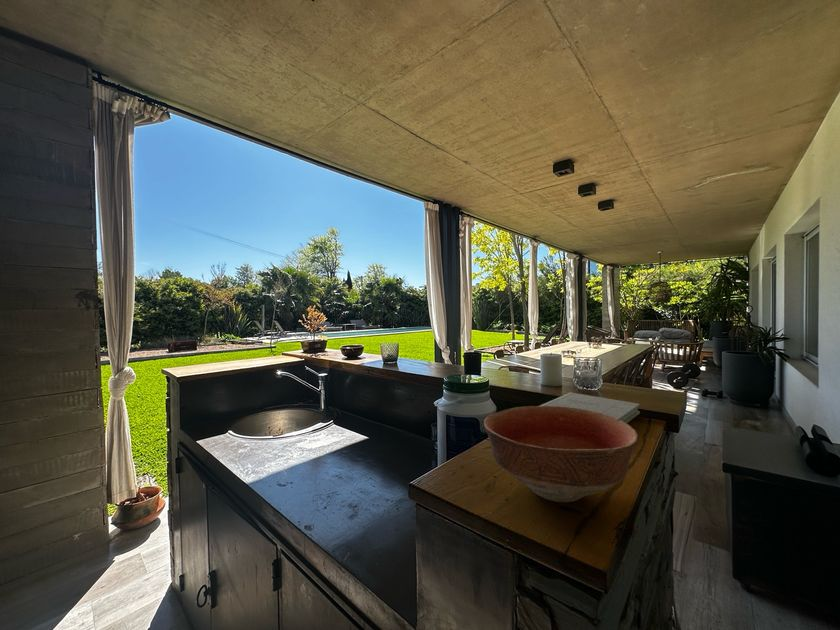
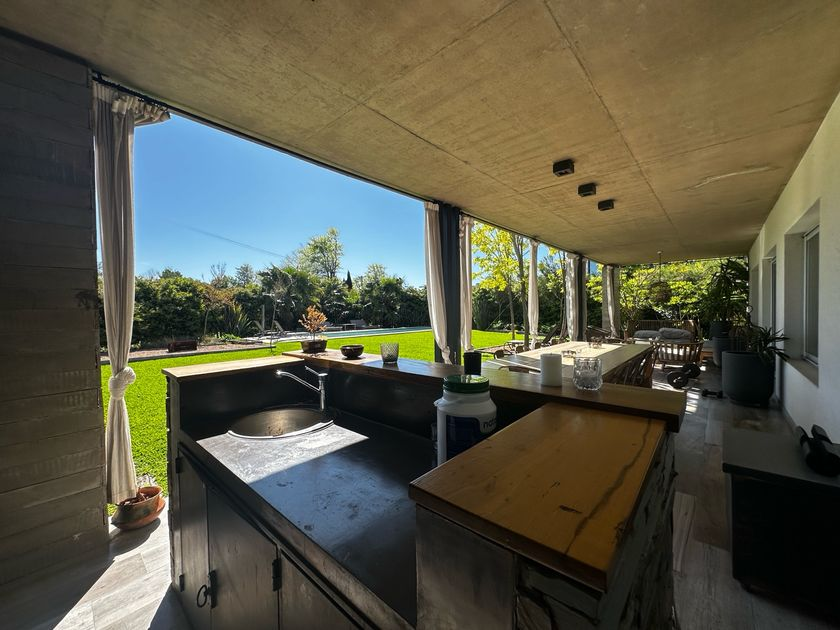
- bowl [483,405,639,503]
- book [539,391,641,424]
